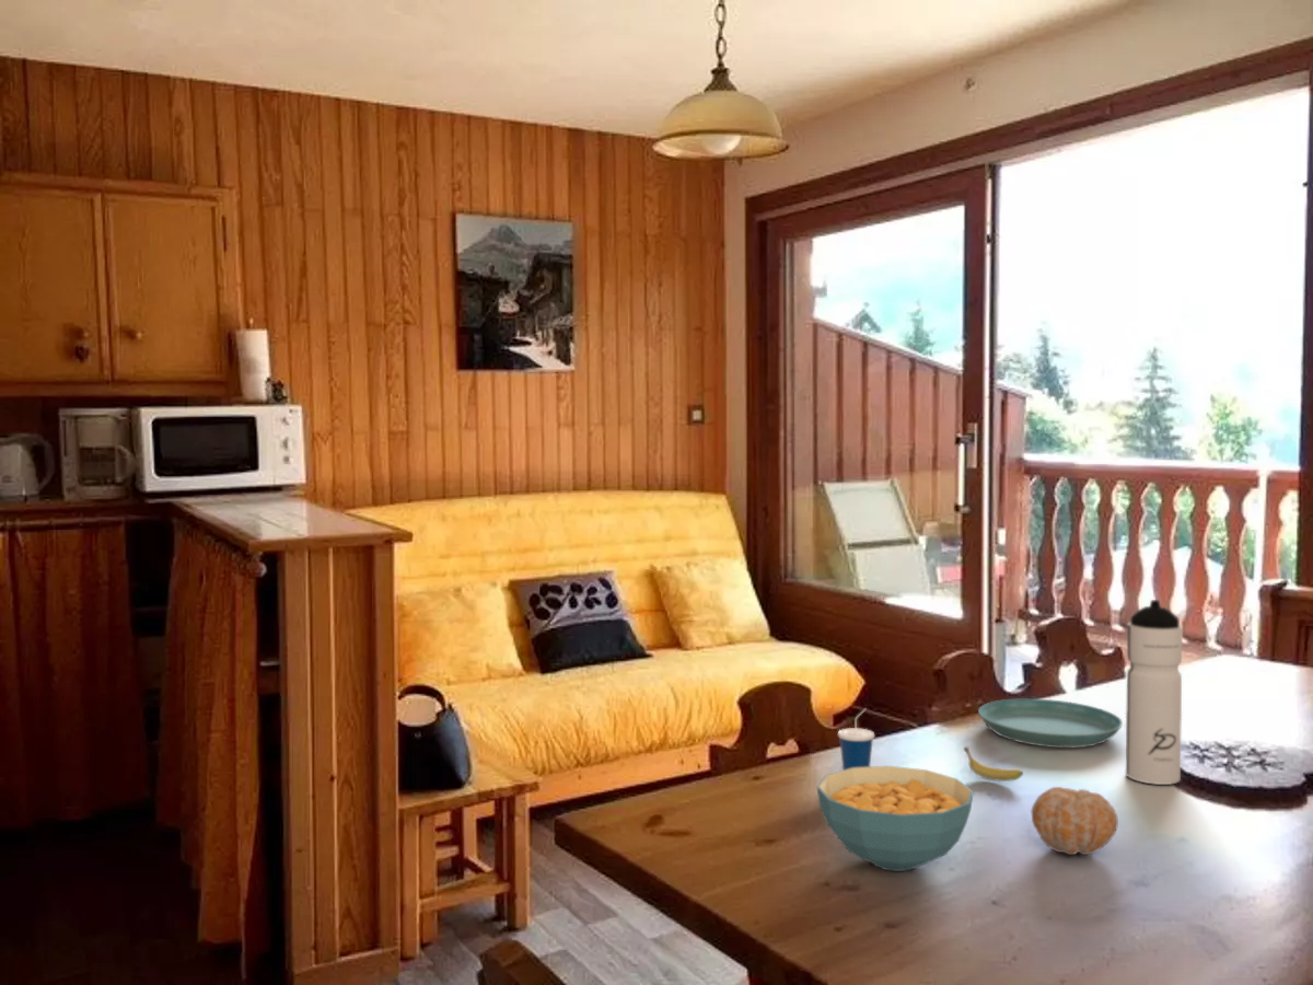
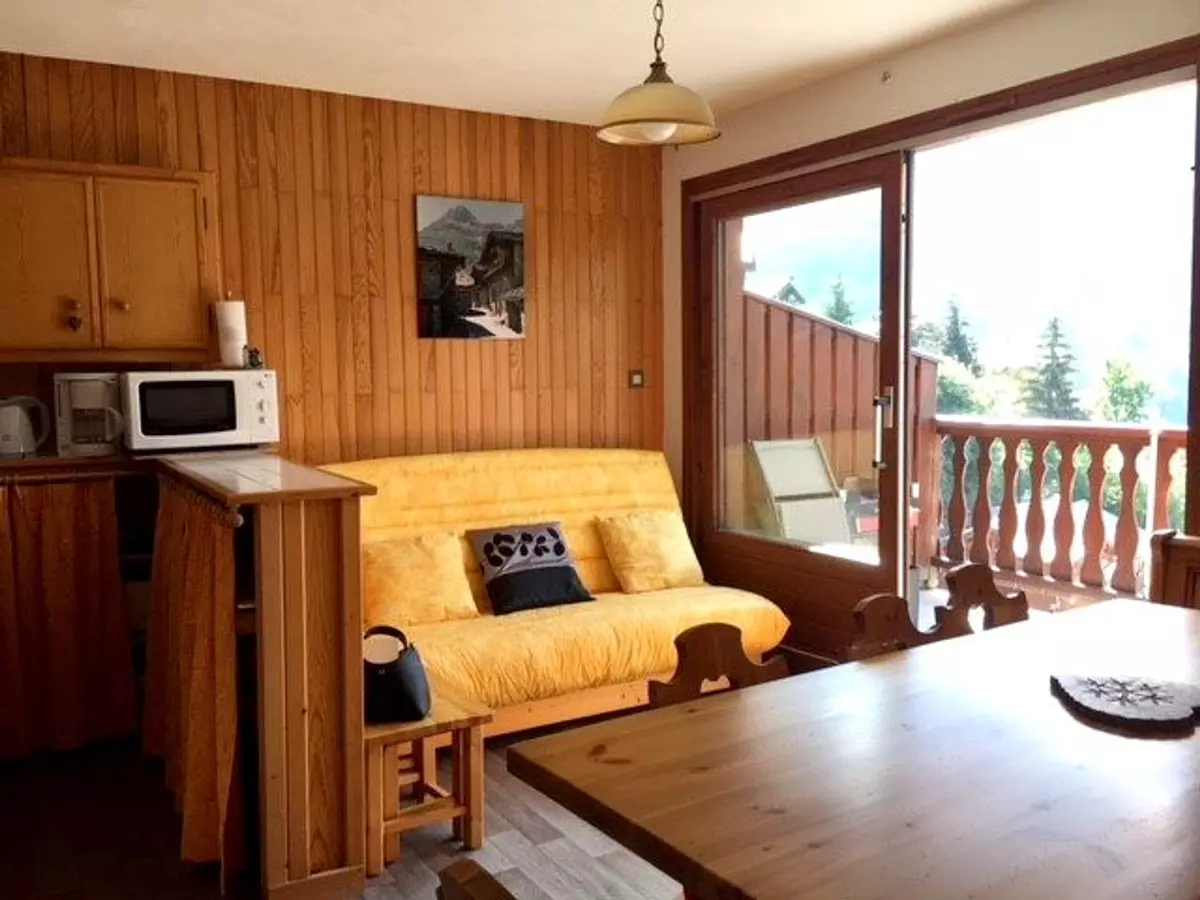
- water bottle [1125,599,1184,786]
- cereal bowl [816,765,975,872]
- saucer [977,698,1124,749]
- banana [963,745,1024,783]
- fruit [1030,786,1119,856]
- cup [837,708,875,770]
